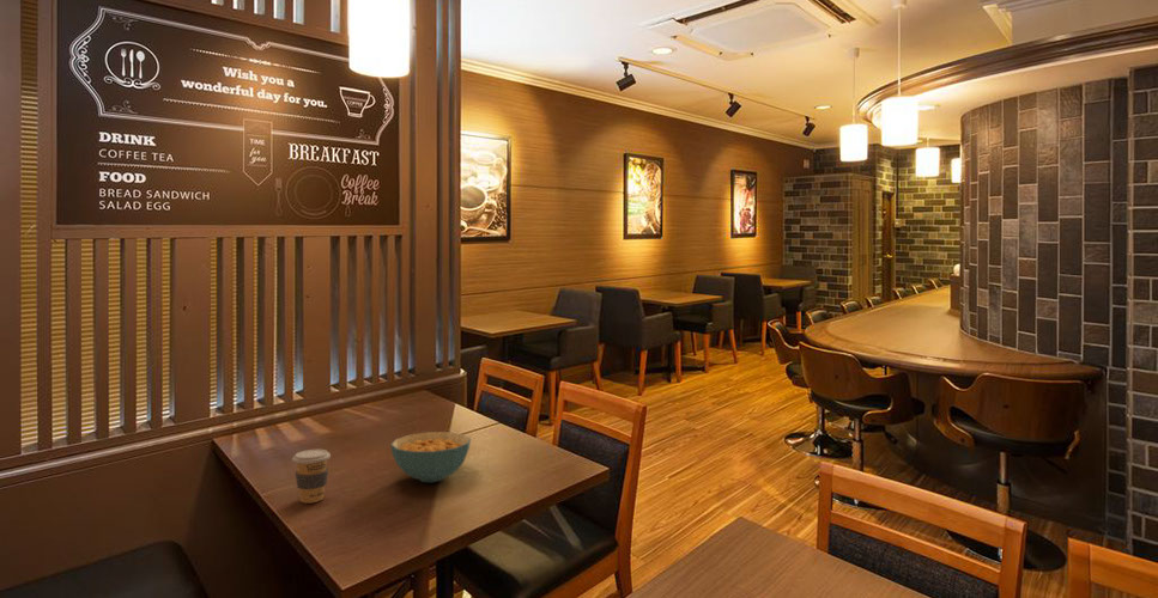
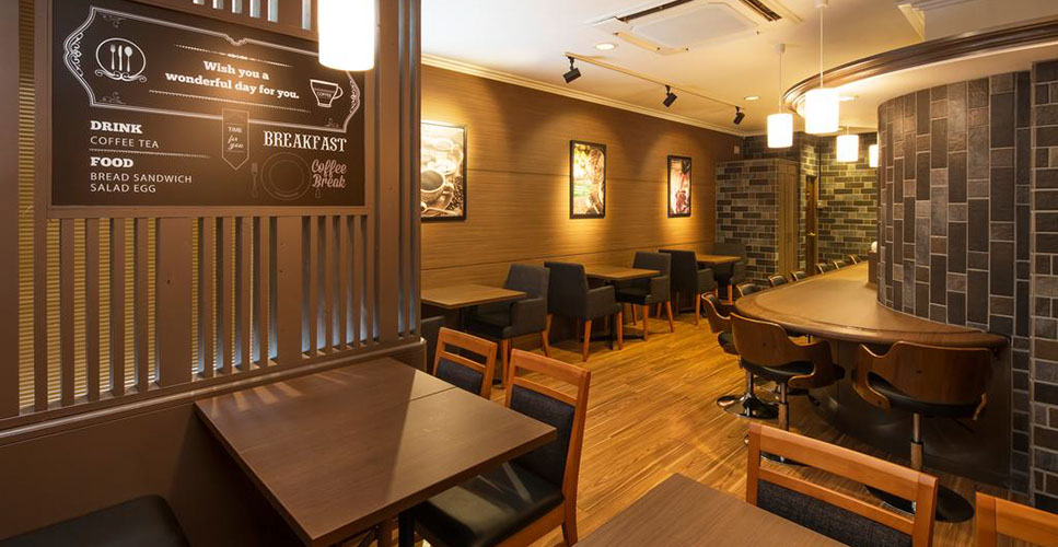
- cereal bowl [390,431,472,483]
- coffee cup [291,448,332,505]
